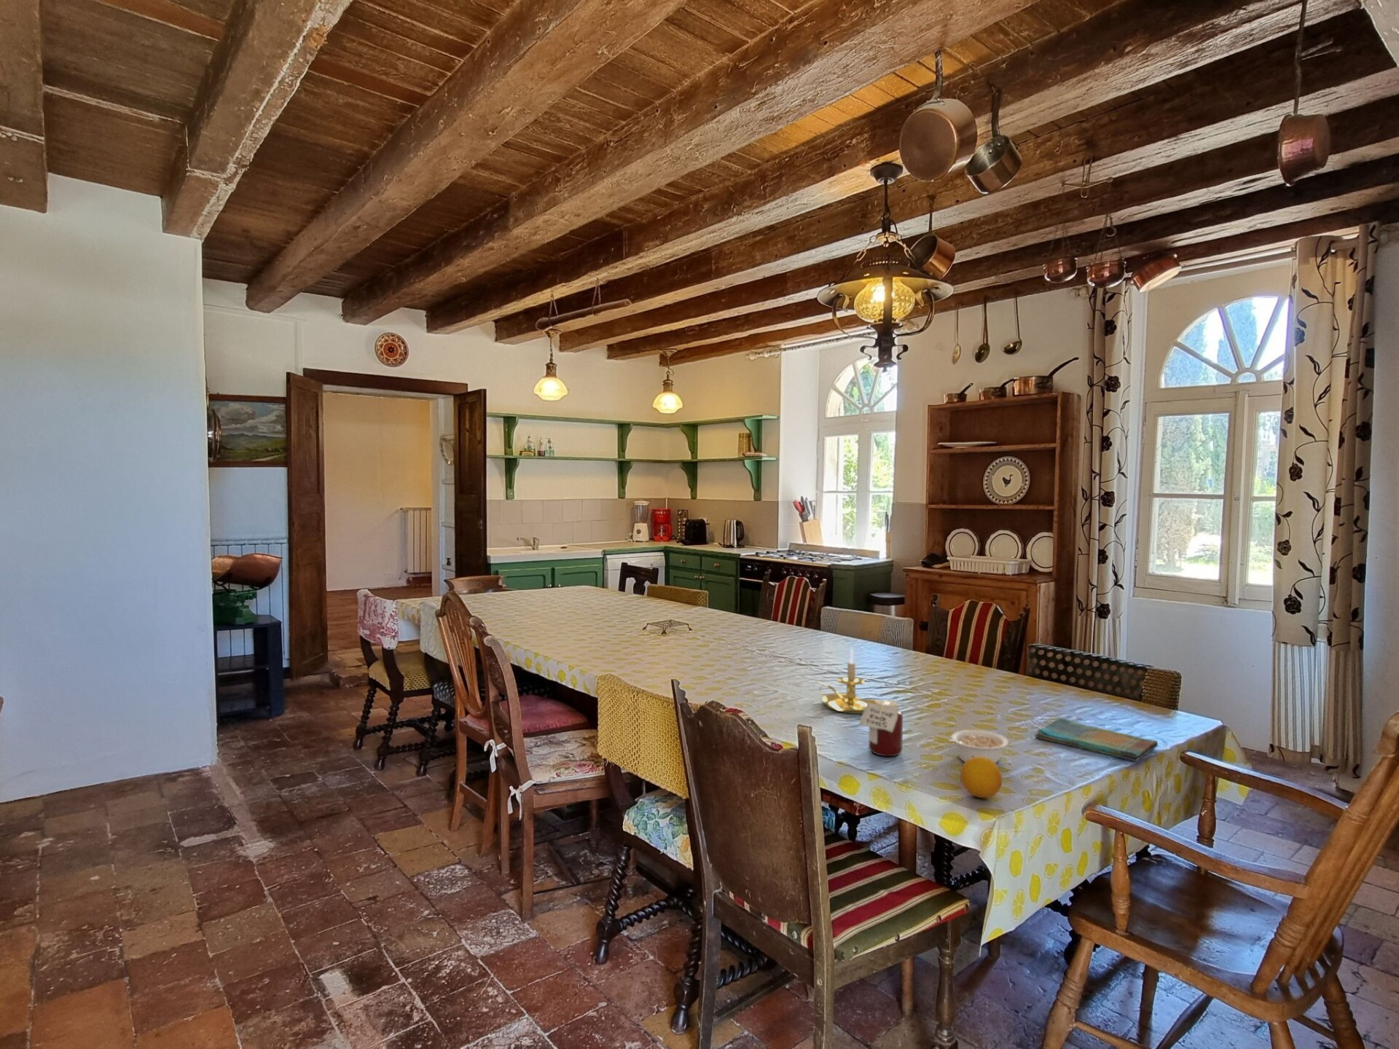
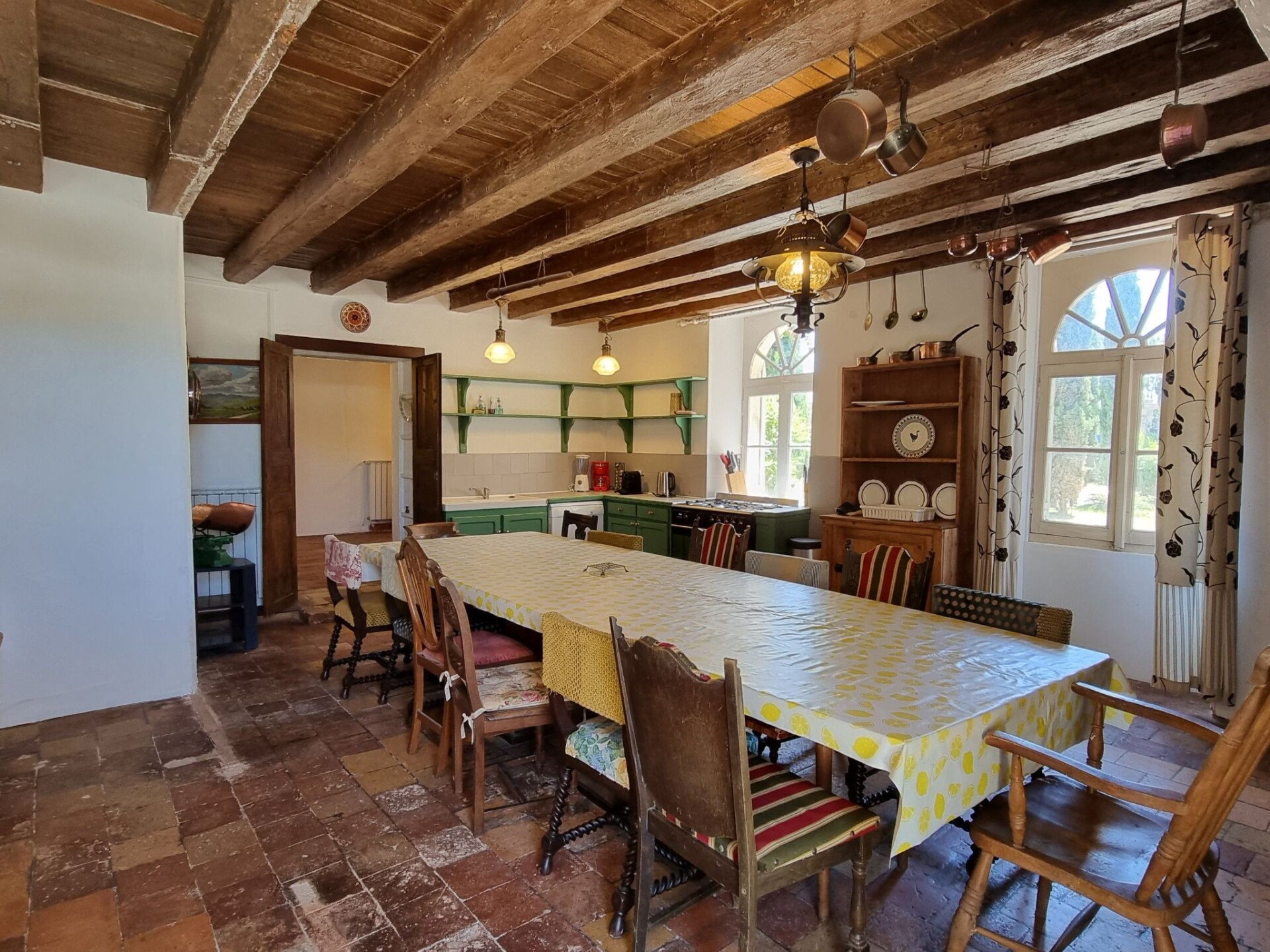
- candle holder [815,646,877,715]
- fruit [959,756,1002,799]
- legume [945,729,1009,765]
- jar [858,700,903,757]
- dish towel [1034,717,1159,763]
